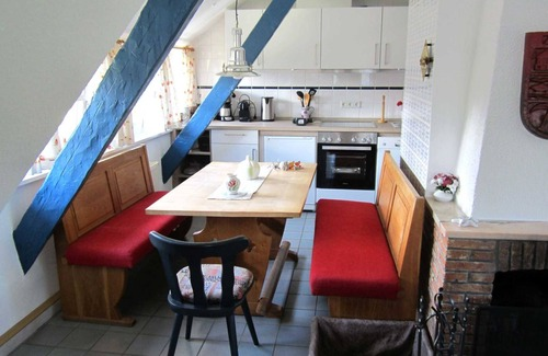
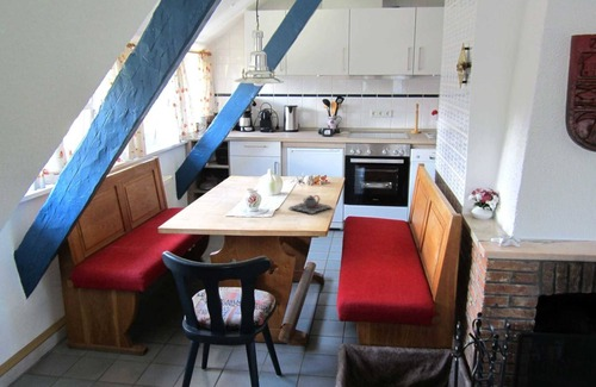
+ teapot [287,194,334,216]
